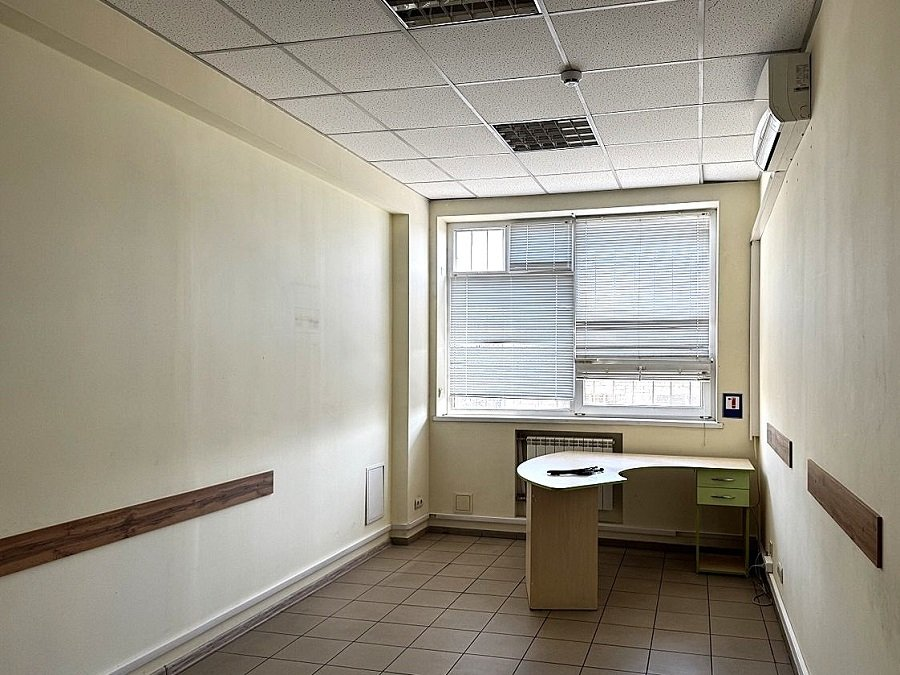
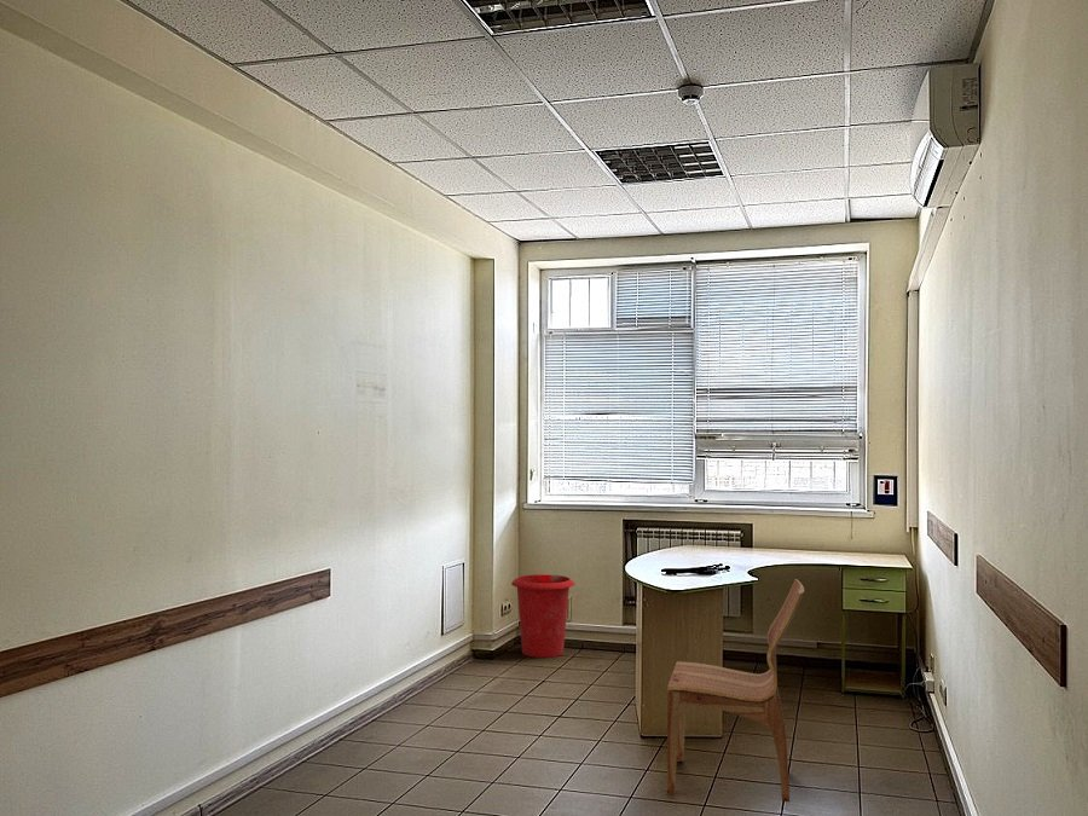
+ chair [666,578,805,803]
+ waste bin [510,573,575,659]
